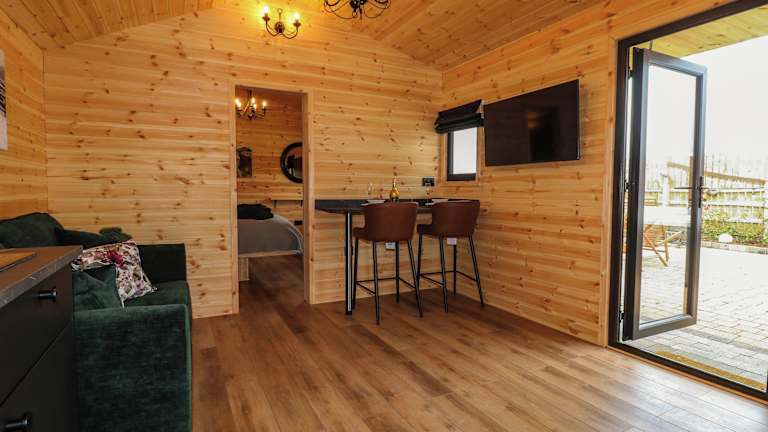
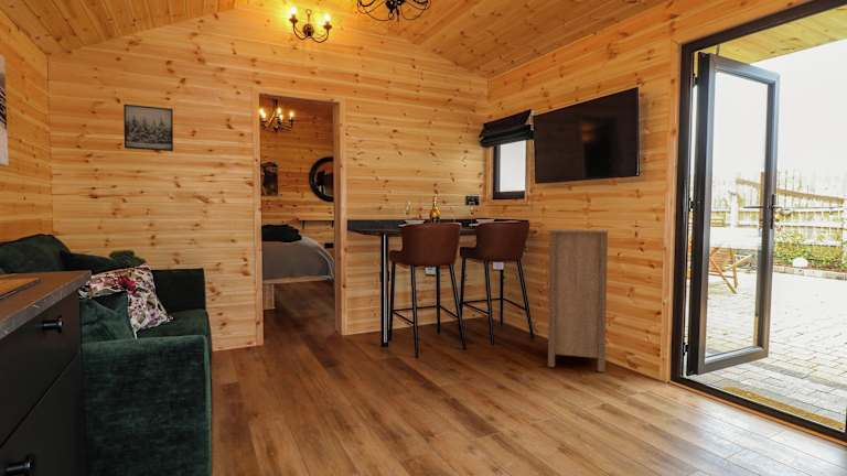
+ storage cabinet [546,228,609,372]
+ wall art [122,104,174,152]
